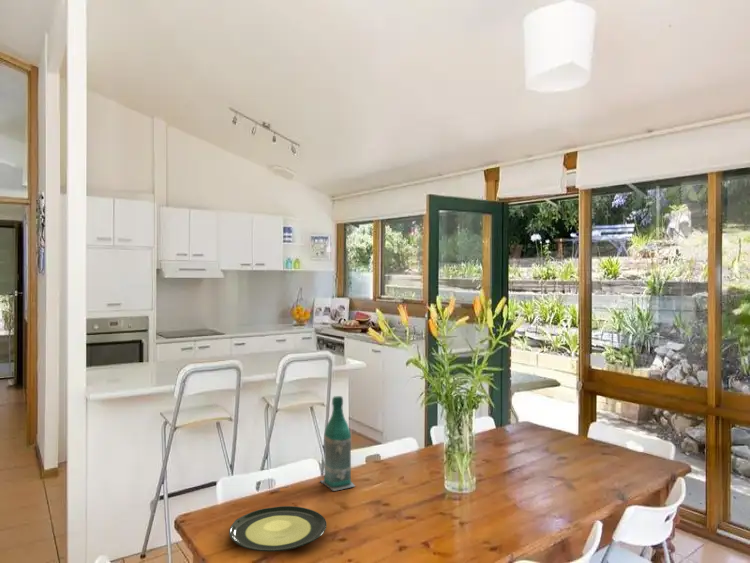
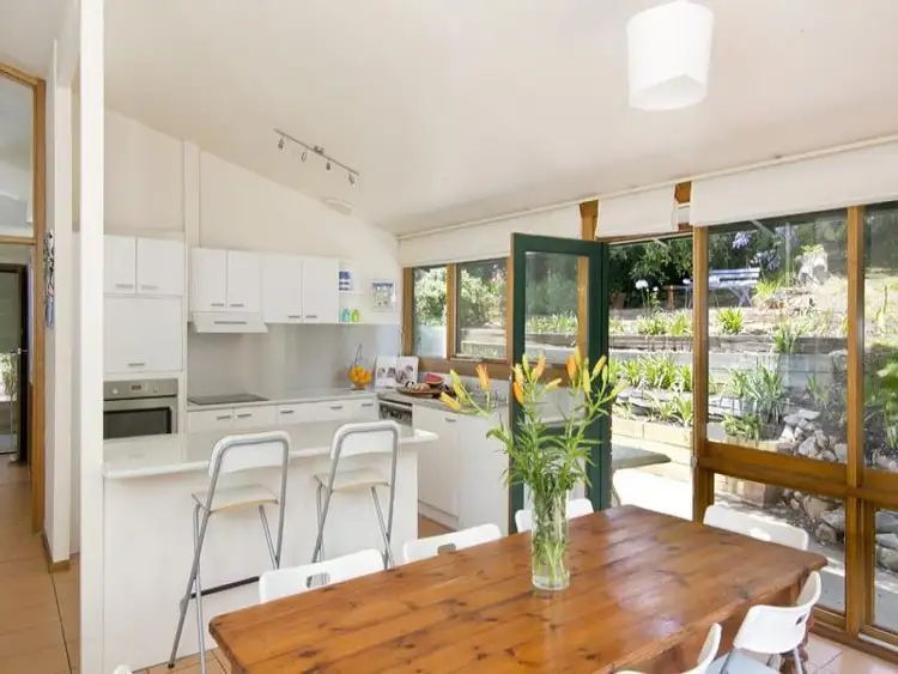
- plate [228,505,328,553]
- bottle [319,395,356,492]
